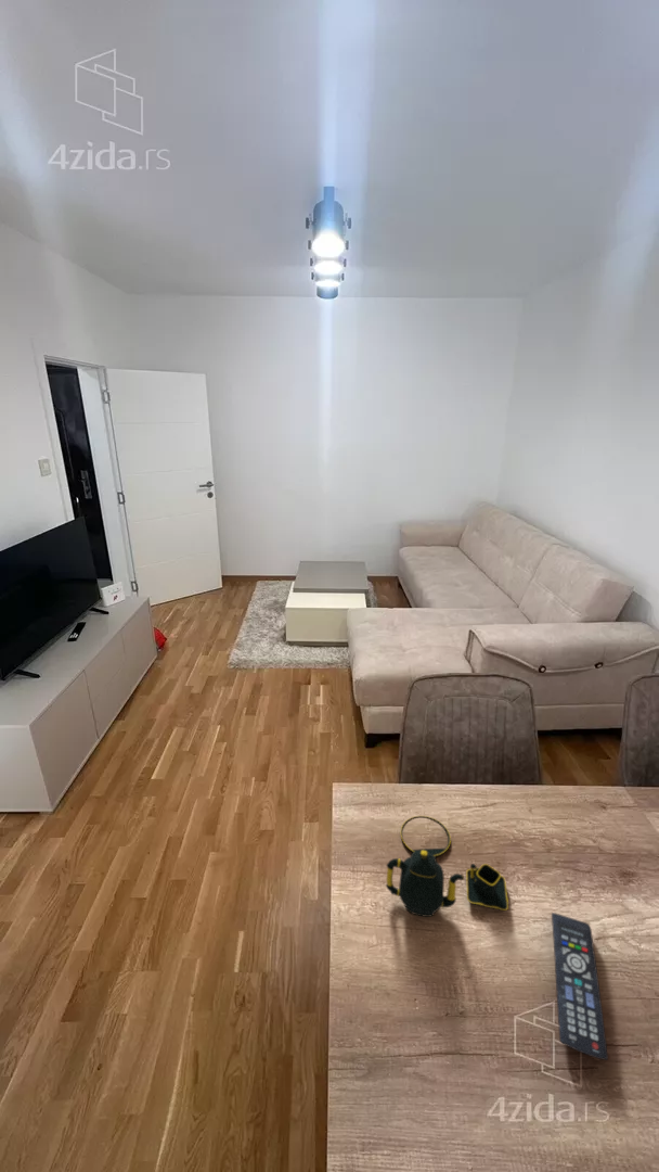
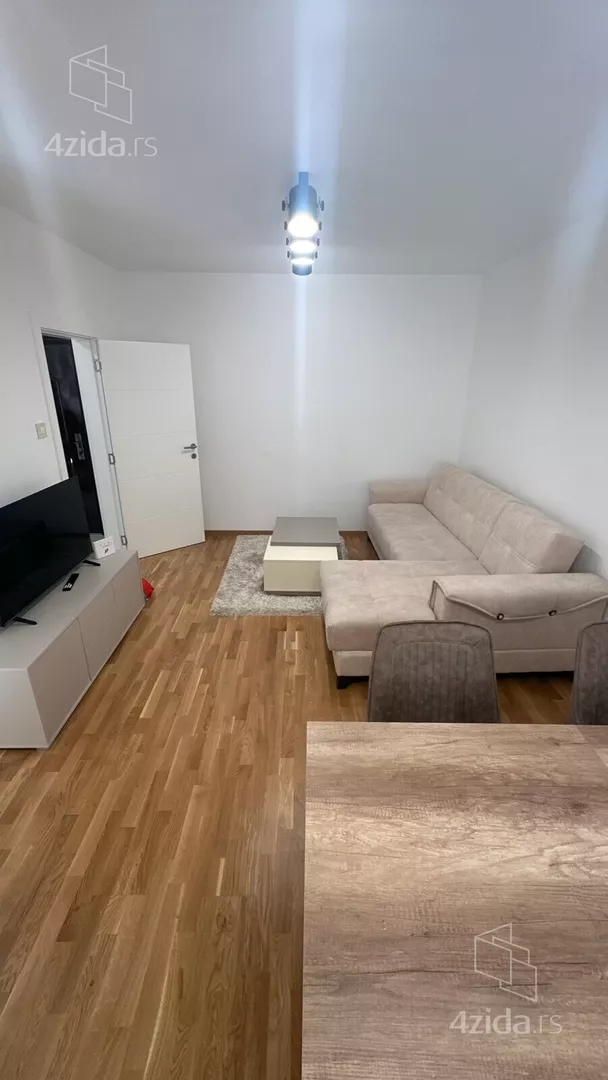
- teapot [385,815,509,918]
- remote control [551,912,609,1061]
